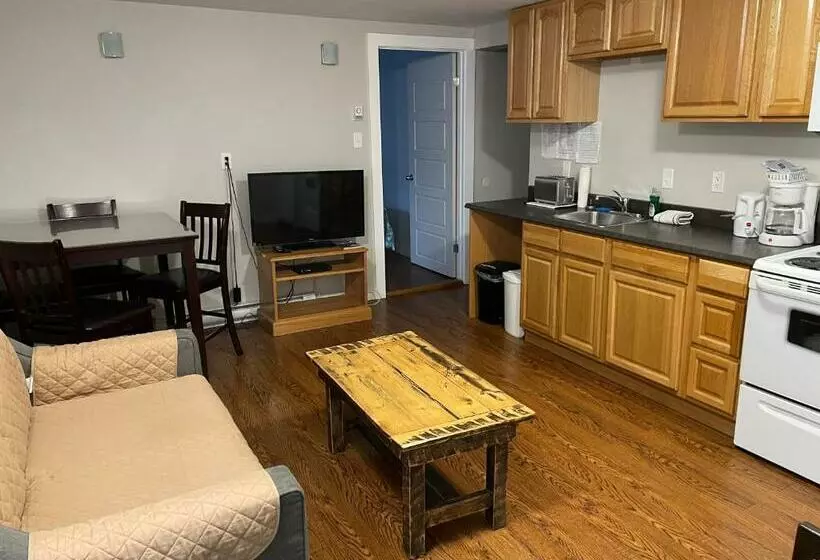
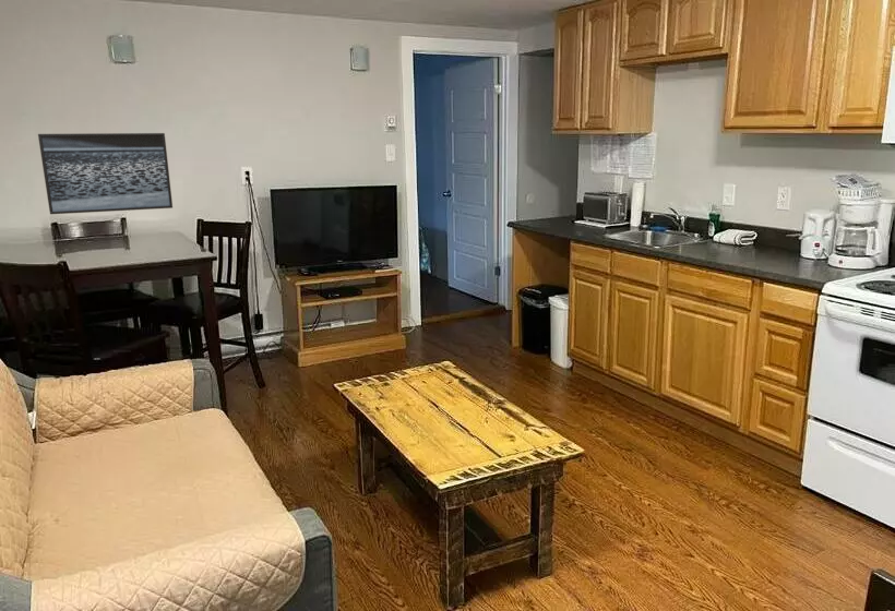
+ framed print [37,132,174,215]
